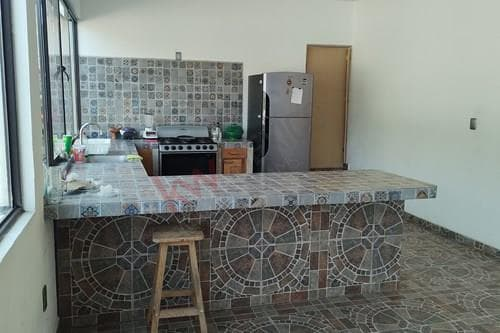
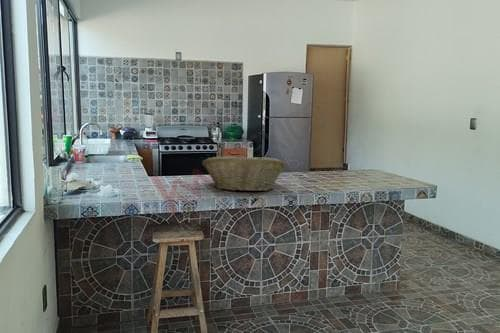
+ fruit basket [201,156,286,192]
